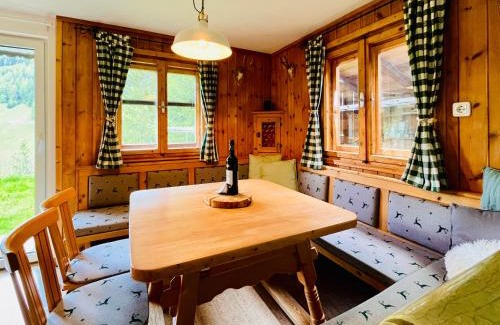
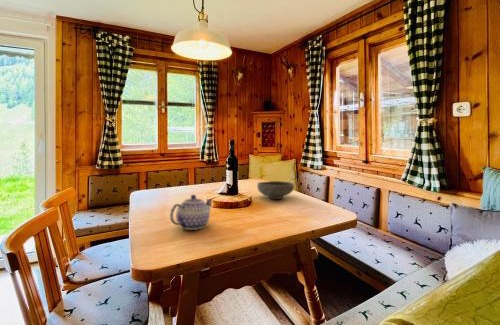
+ bowl [256,180,295,200]
+ teapot [169,194,213,231]
